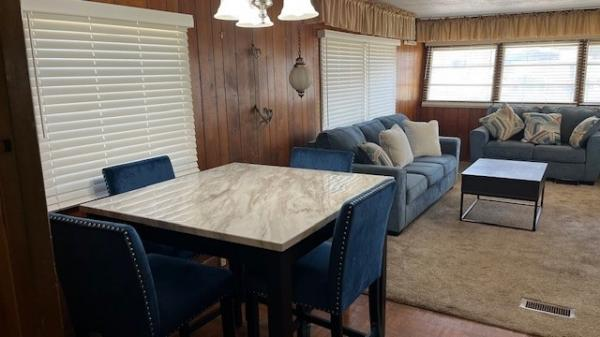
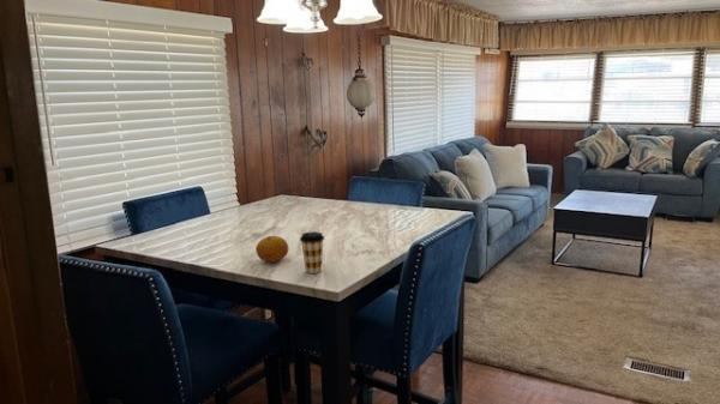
+ fruit [254,235,289,264]
+ coffee cup [299,230,325,275]
